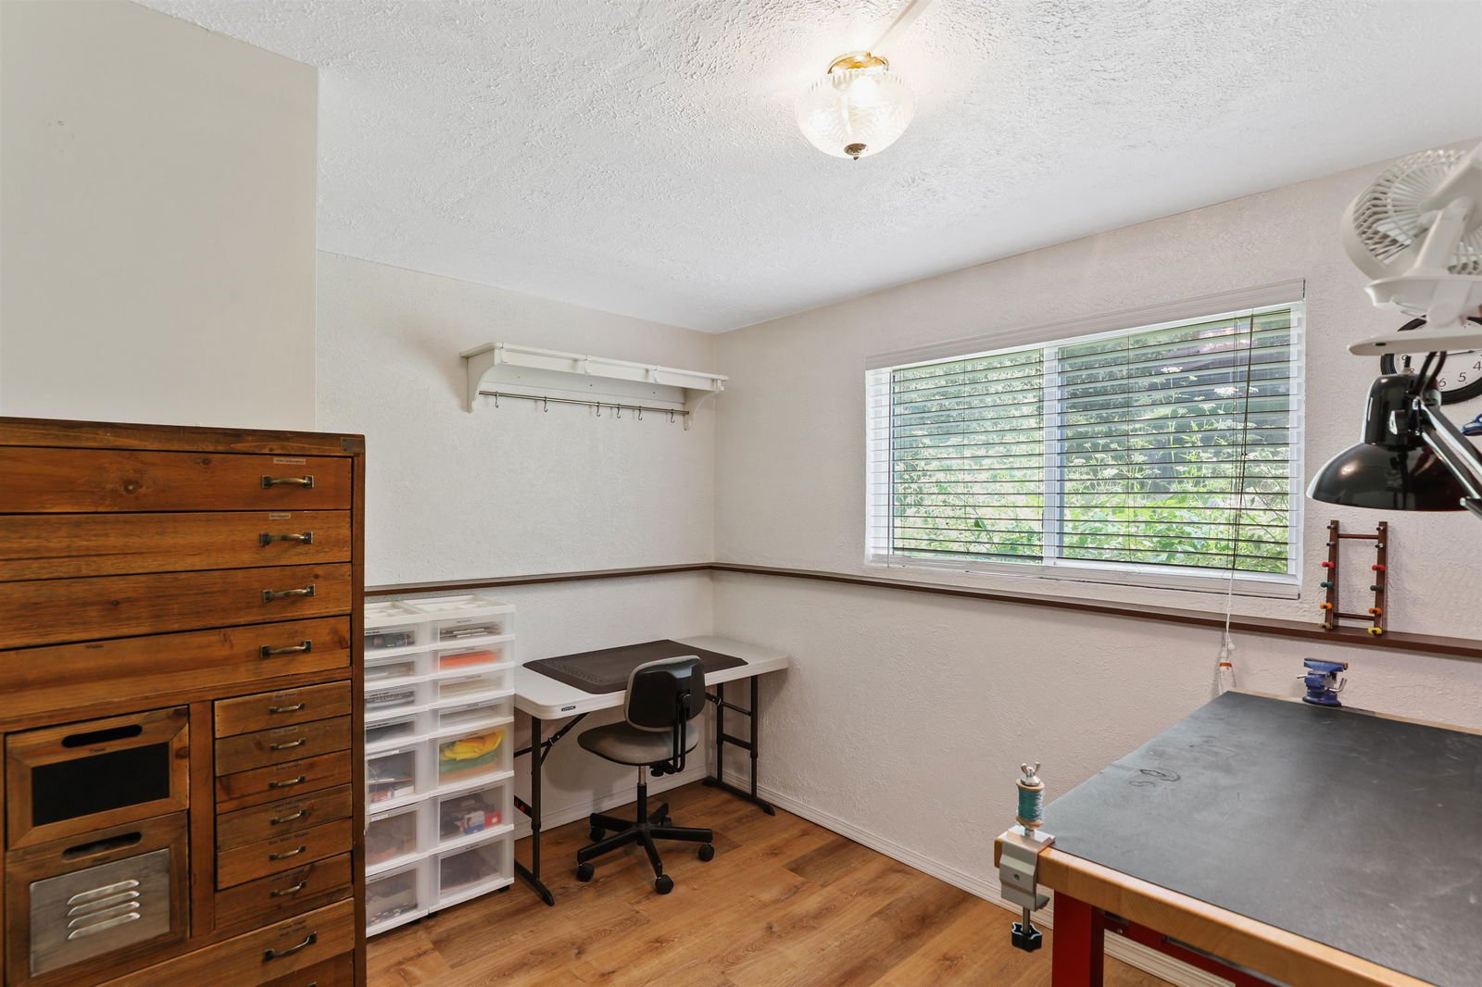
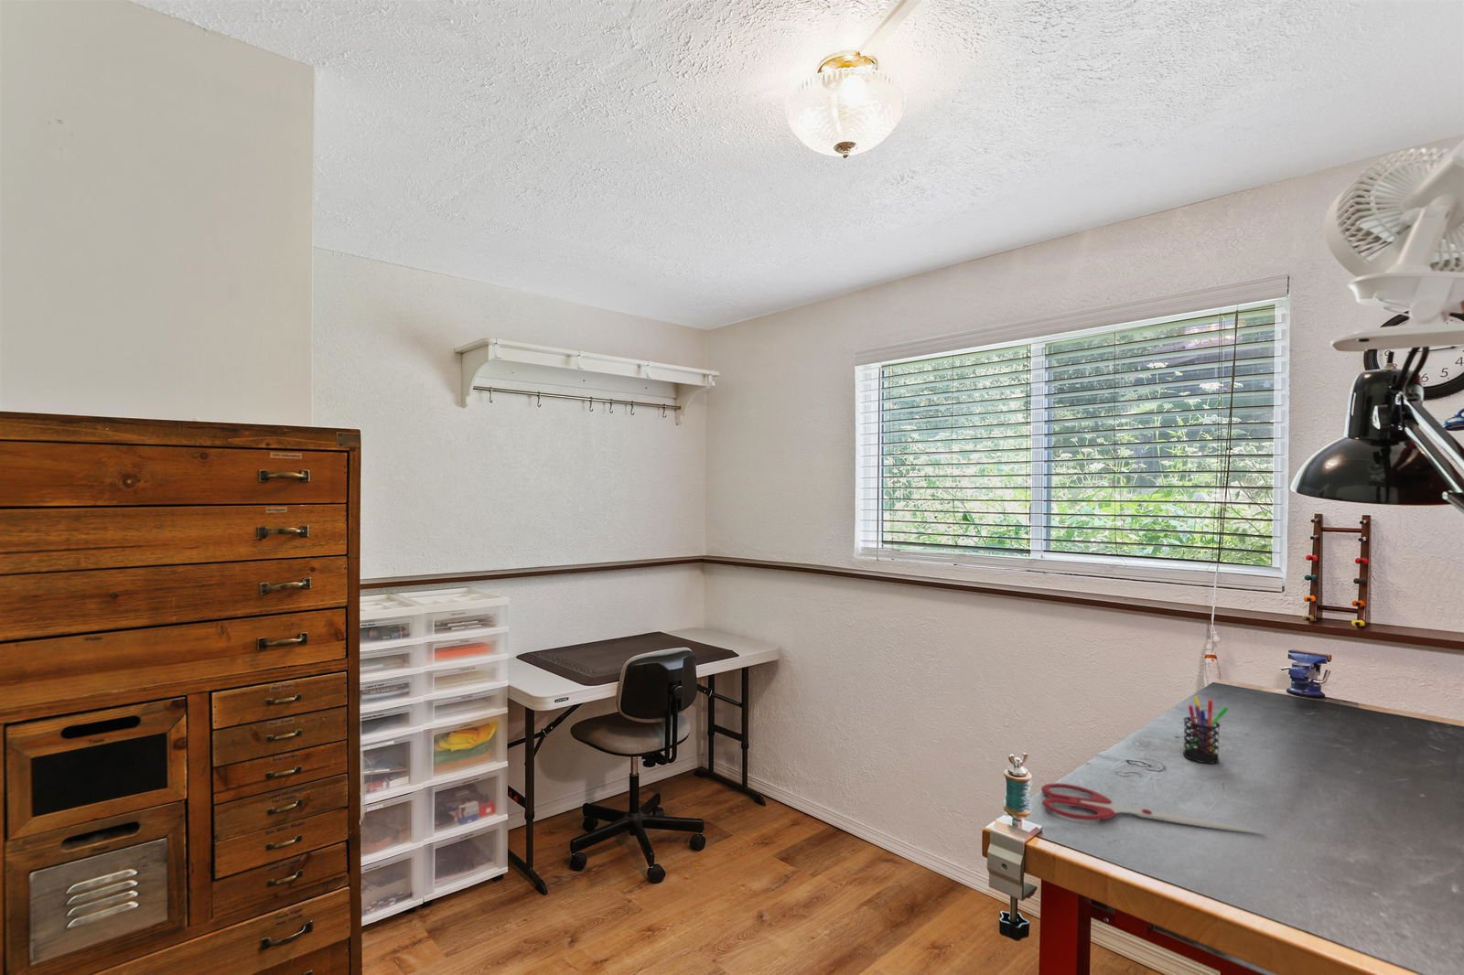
+ pen holder [1182,695,1230,765]
+ scissors [1041,782,1266,835]
